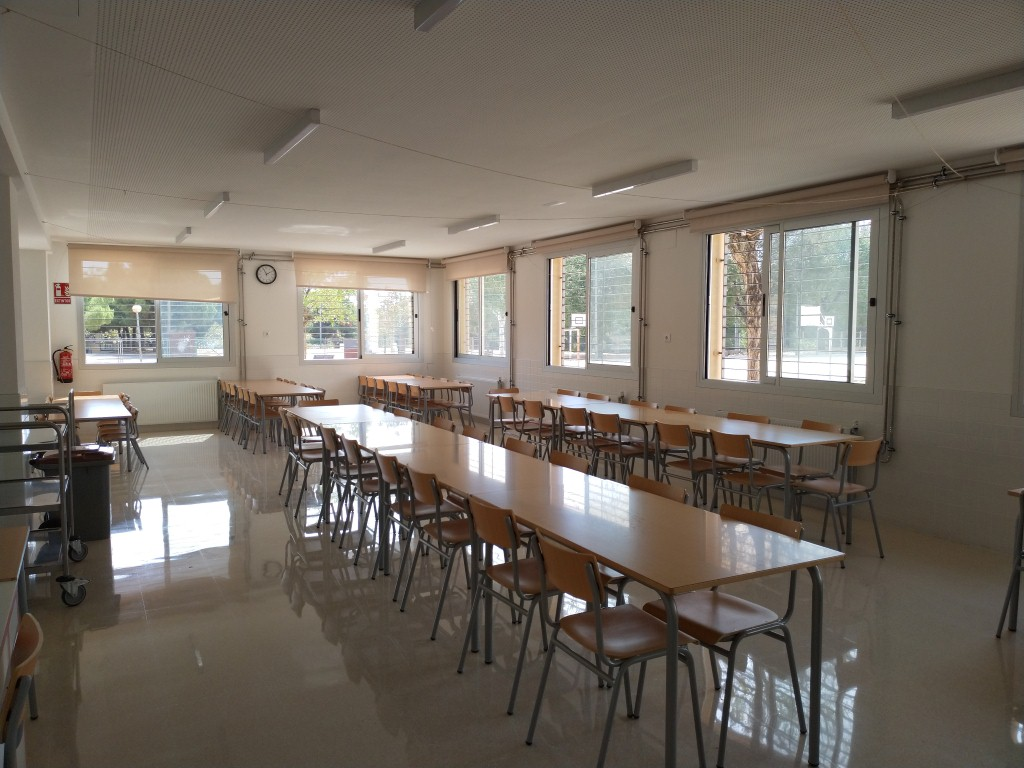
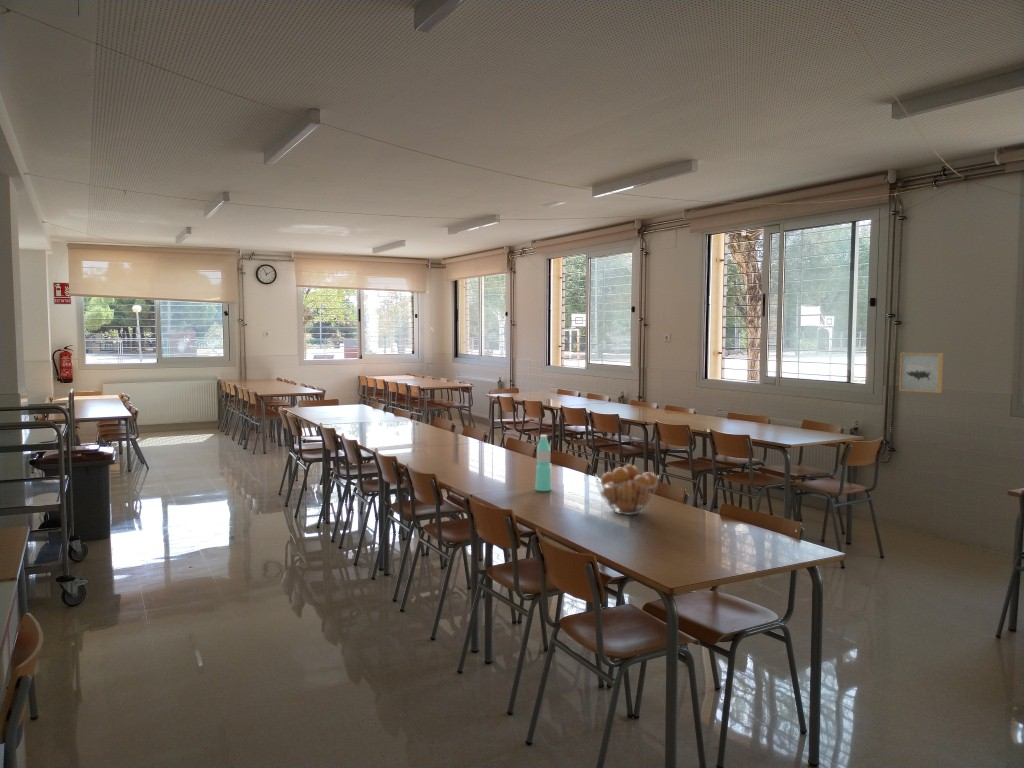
+ water bottle [534,434,553,492]
+ wall art [898,352,944,394]
+ fruit basket [594,463,660,516]
